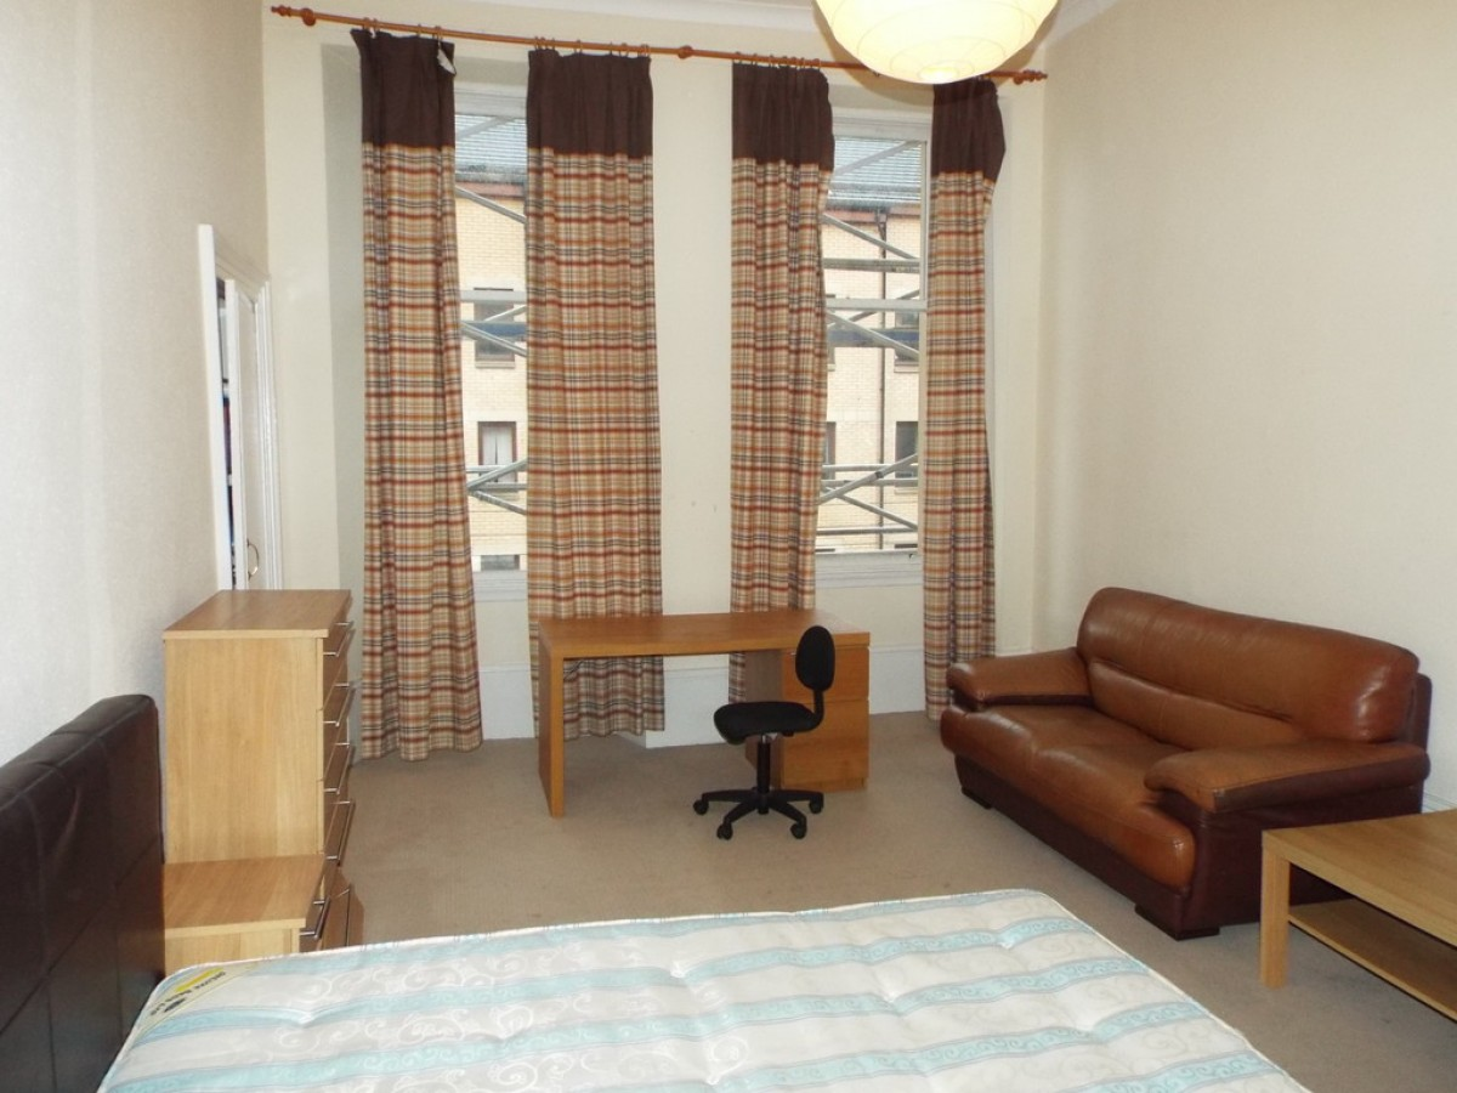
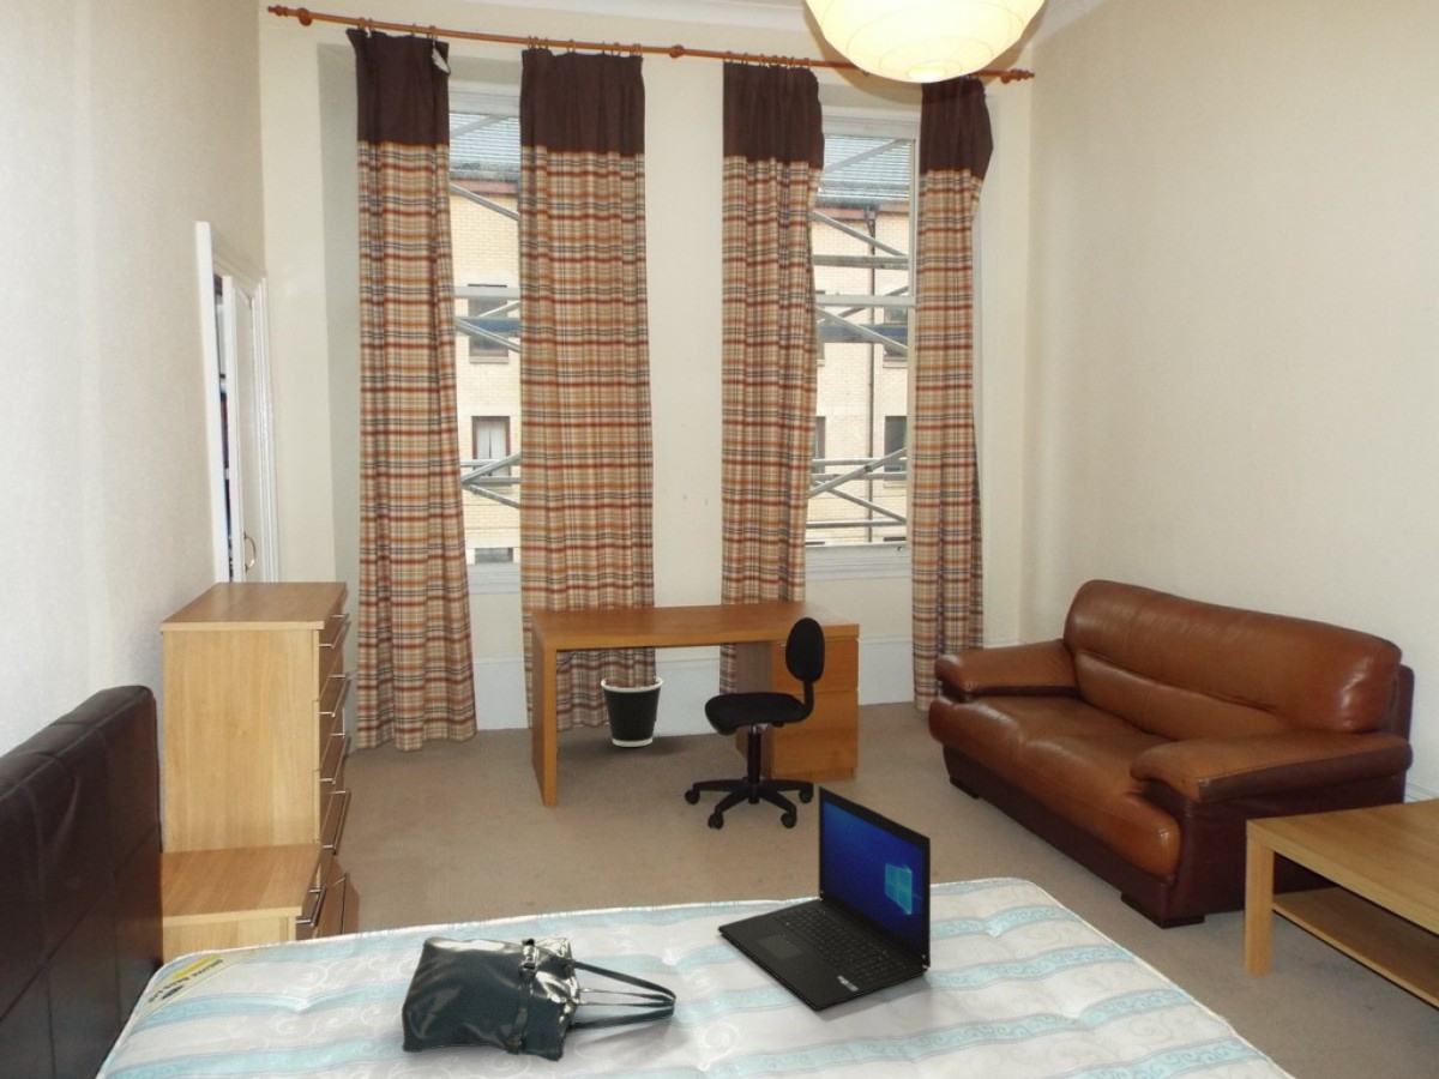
+ tote bag [401,935,678,1063]
+ wastebasket [600,676,664,748]
+ laptop [716,784,932,1012]
